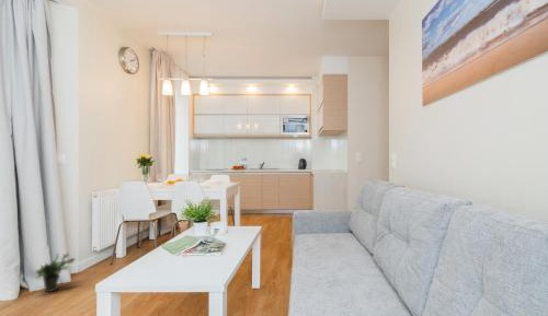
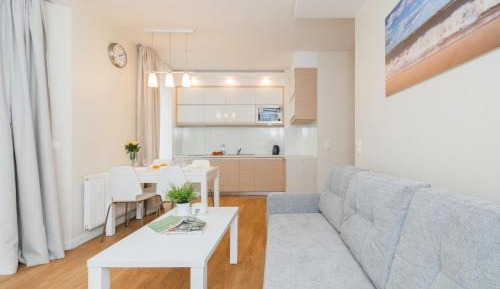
- potted plant [34,253,77,293]
